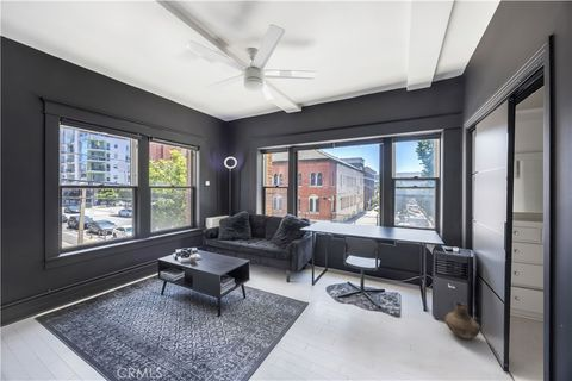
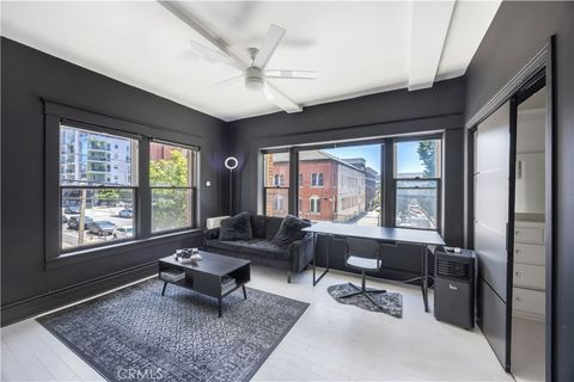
- vase [443,300,481,339]
